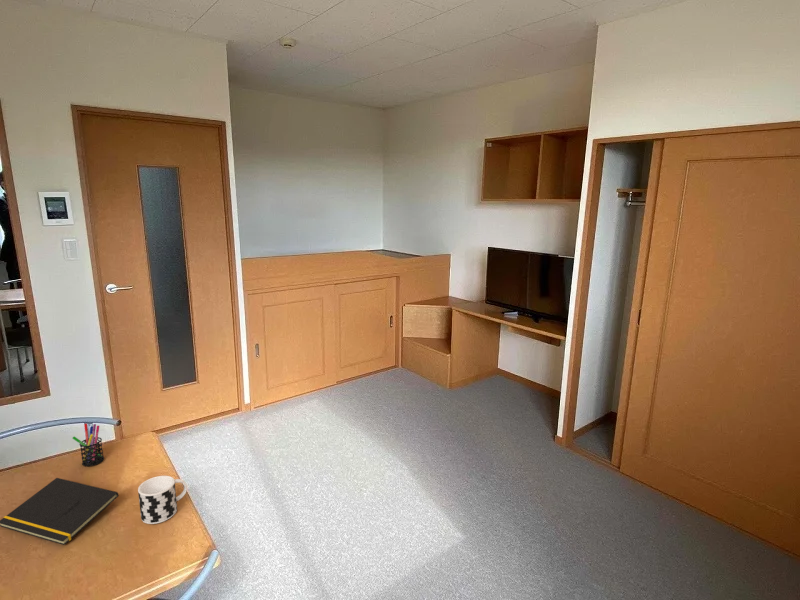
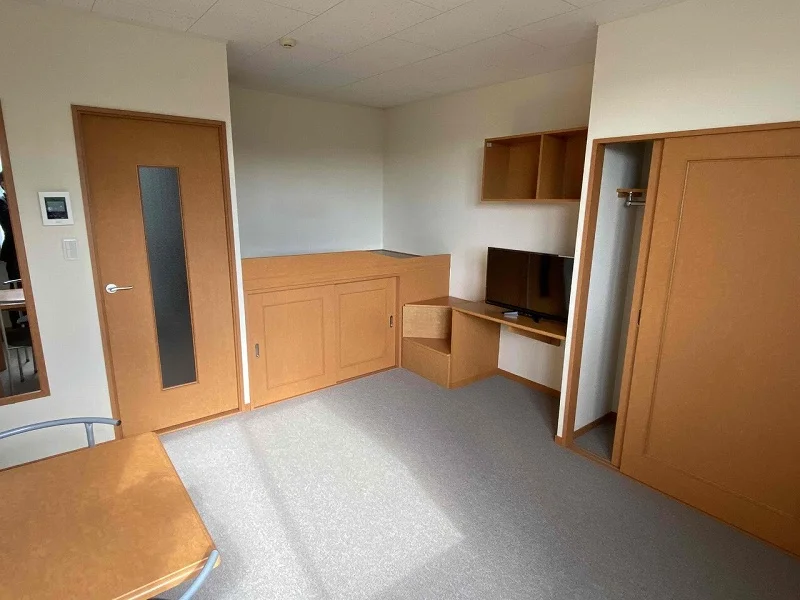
- cup [137,475,188,525]
- notepad [0,477,120,546]
- pen holder [72,423,105,467]
